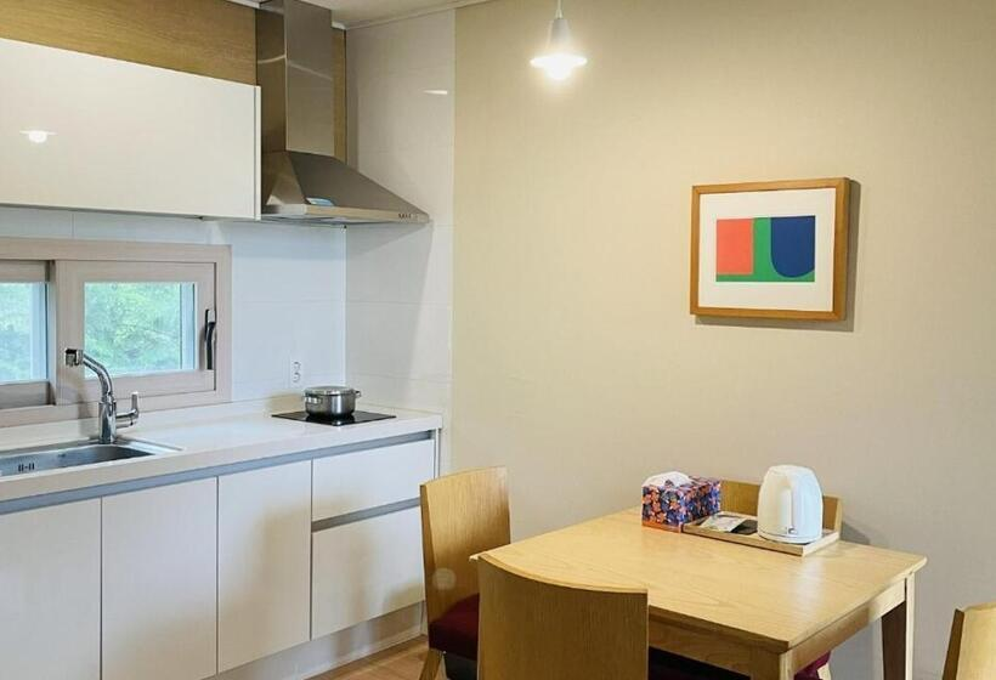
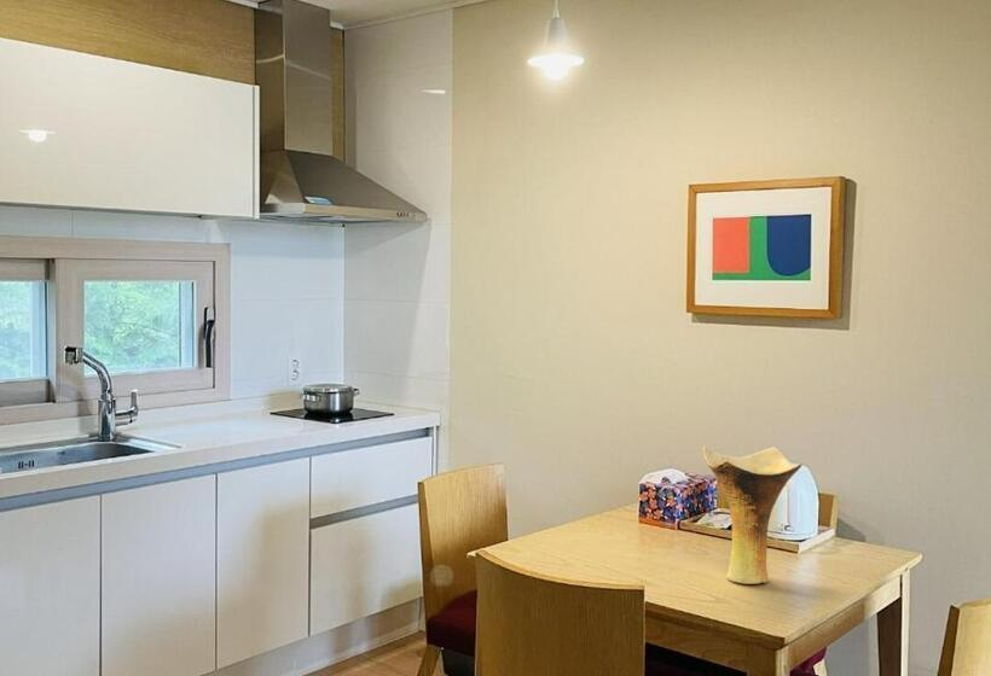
+ vase [701,444,802,585]
